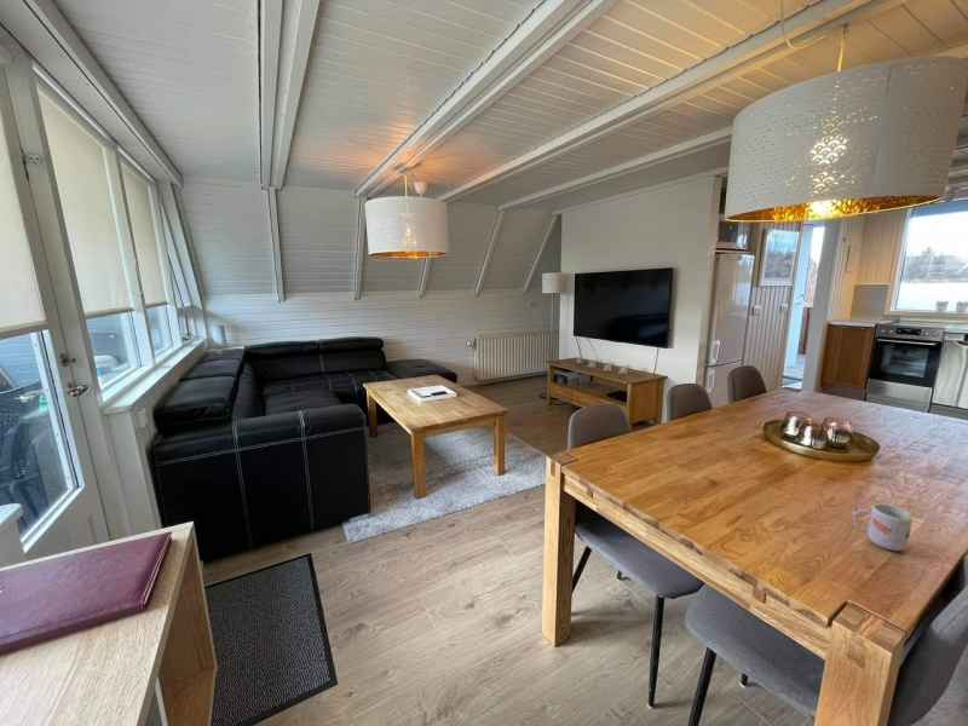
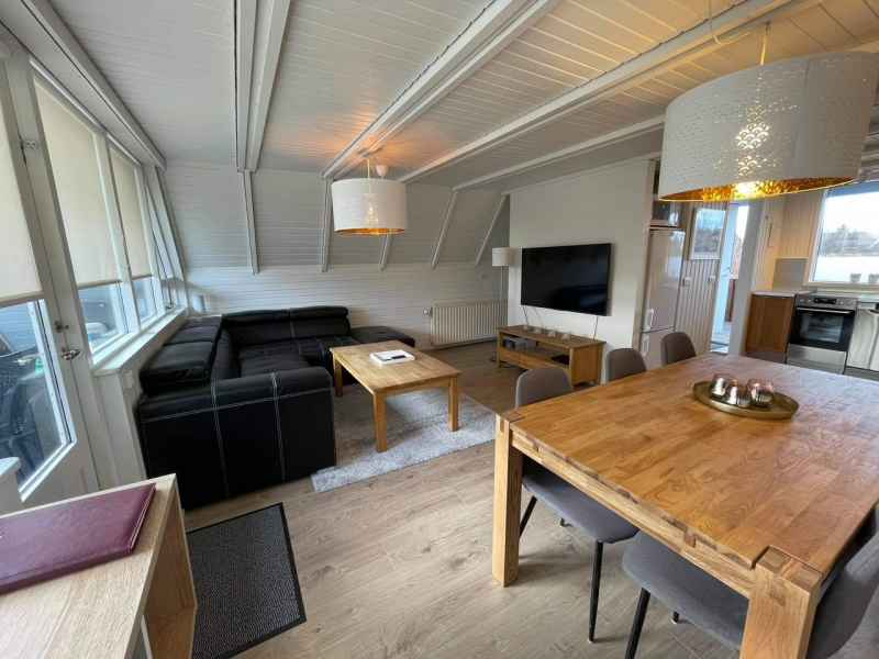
- mug [852,502,921,552]
